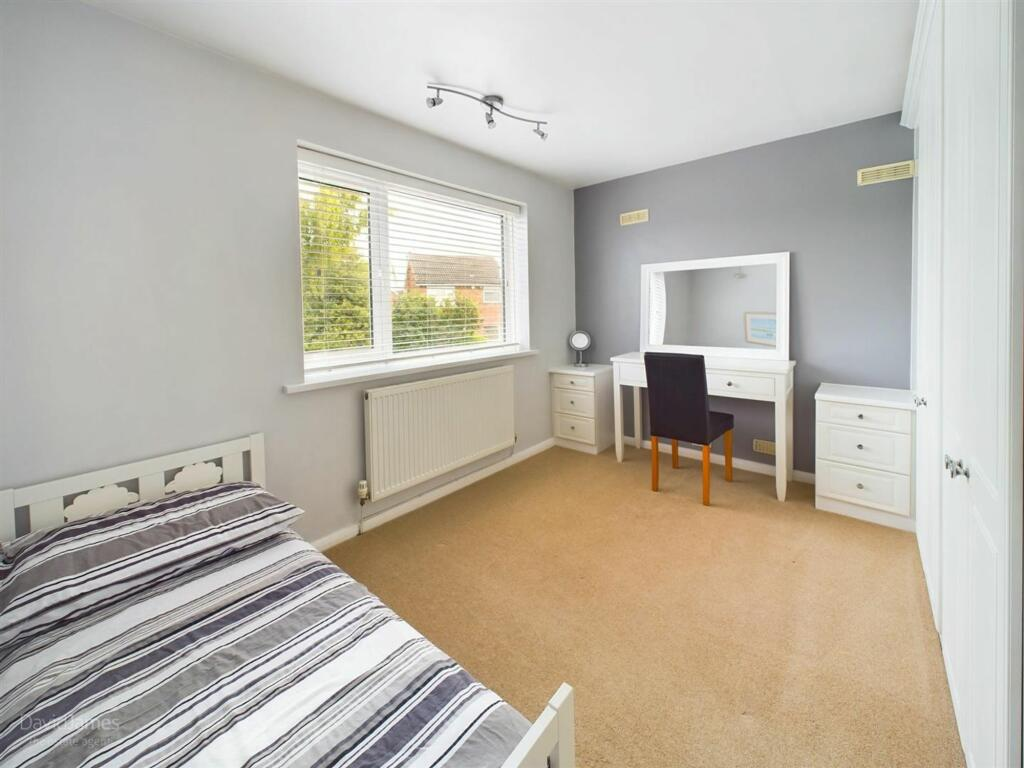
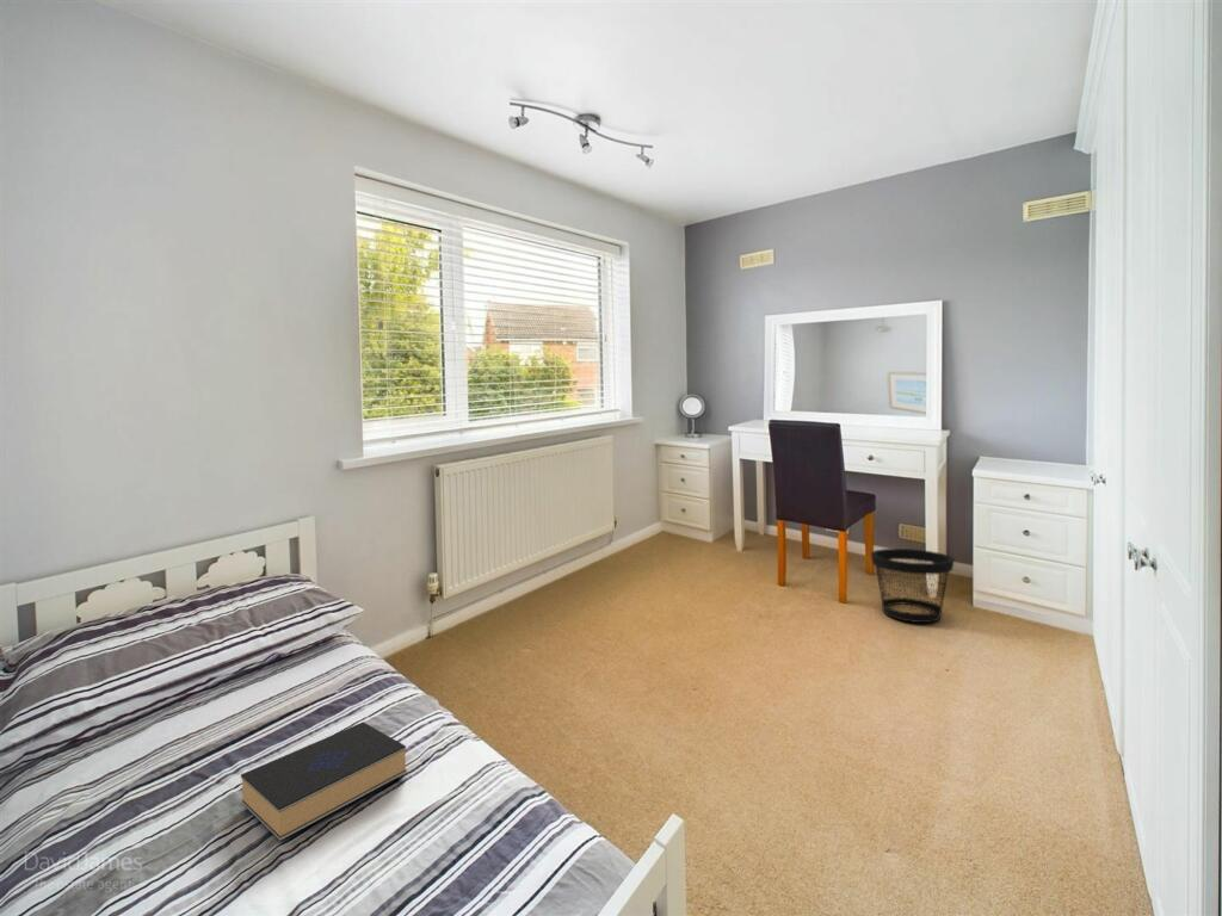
+ wastebasket [870,547,956,624]
+ book [240,720,408,842]
